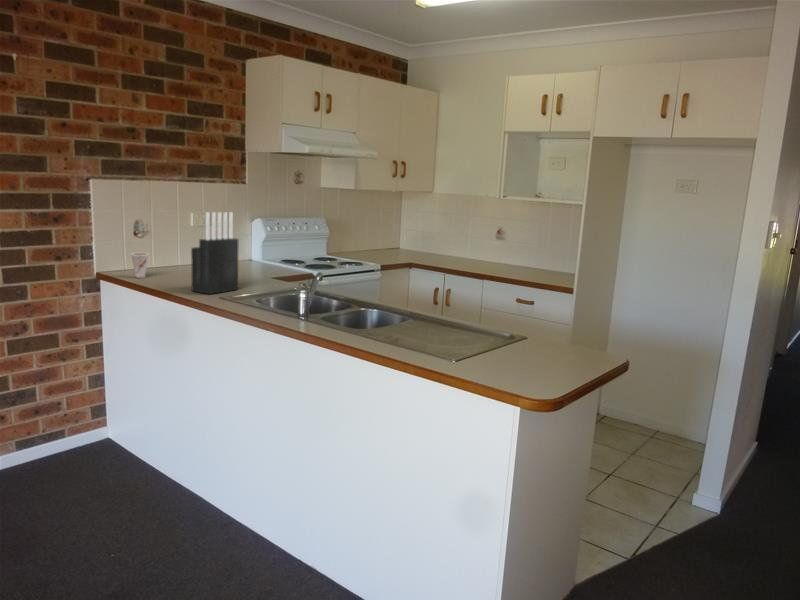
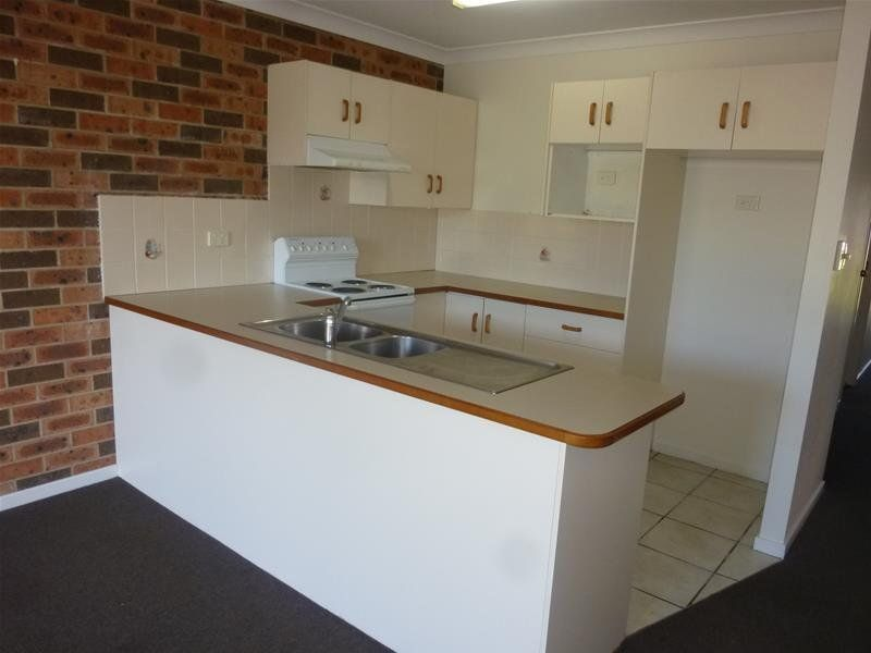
- cup [130,251,150,279]
- knife block [190,211,239,295]
